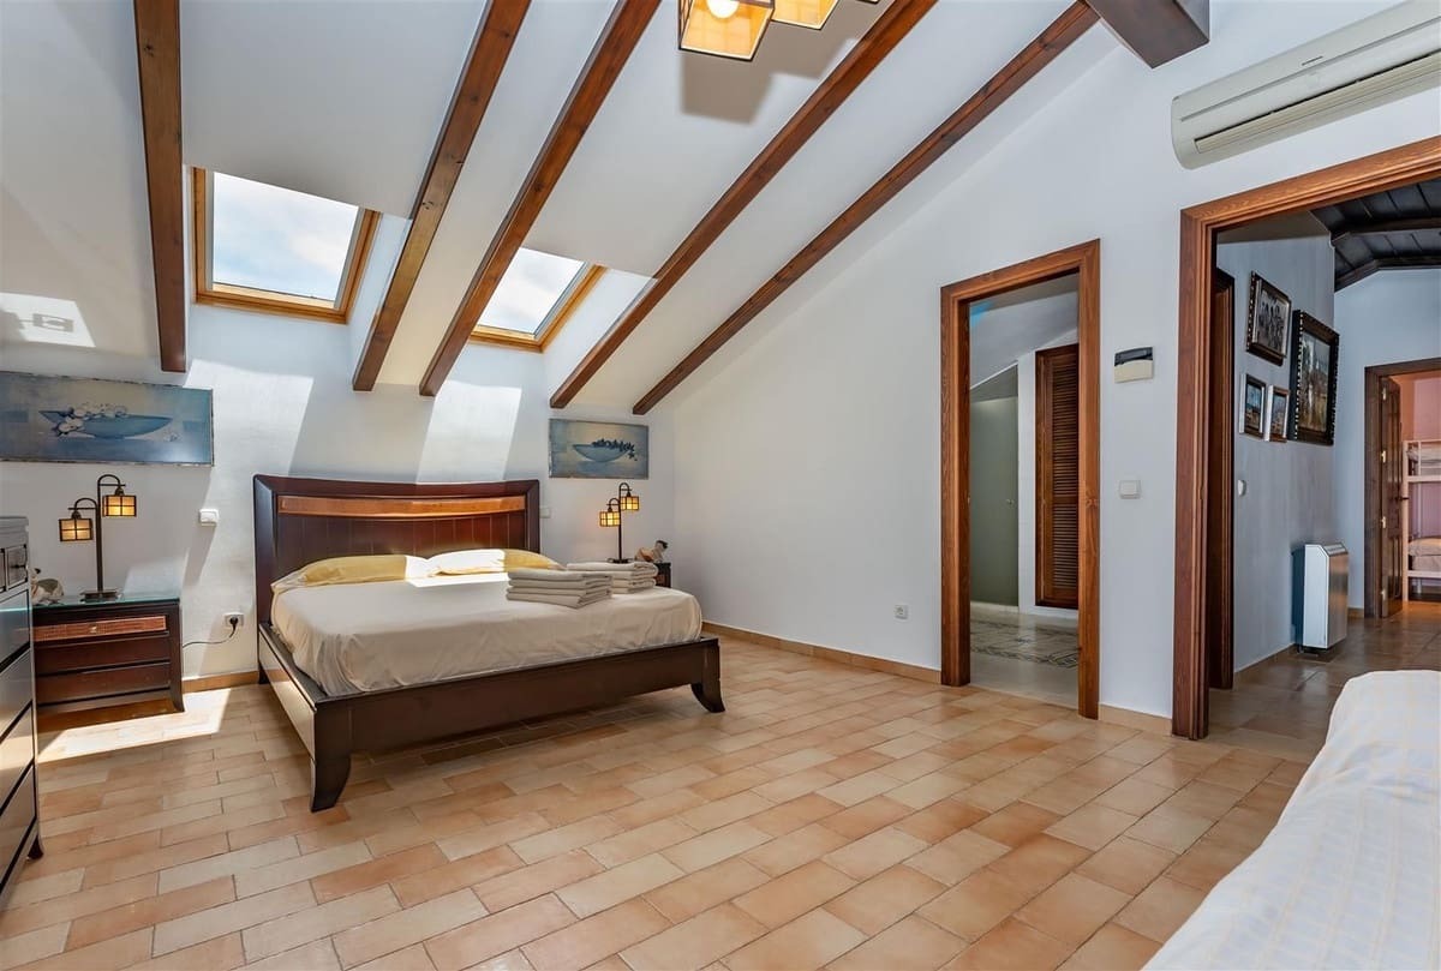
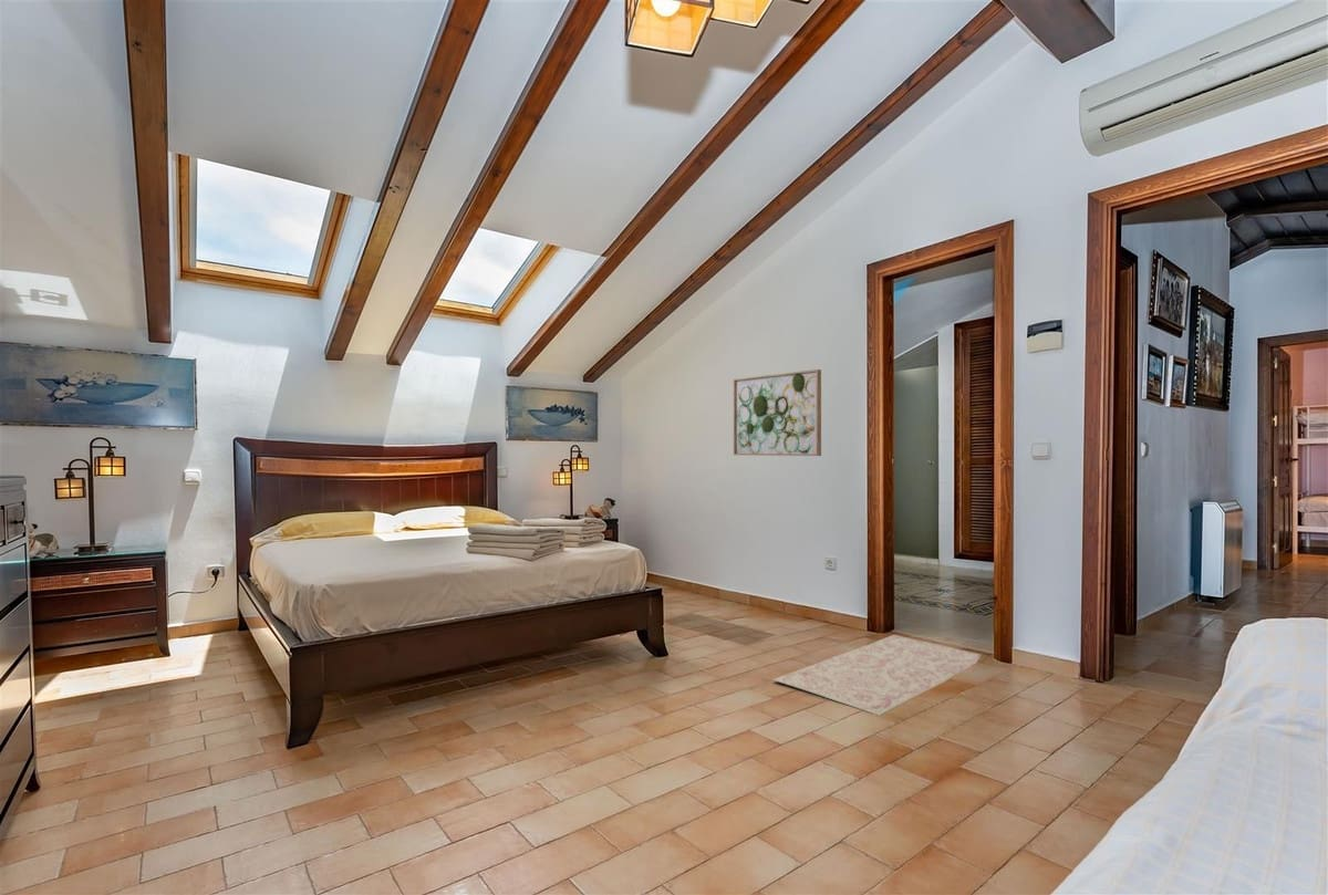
+ wall art [733,368,822,457]
+ rug [771,634,982,717]
